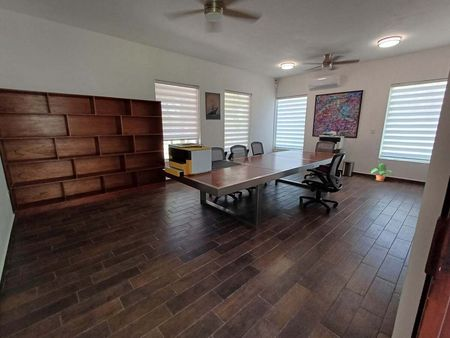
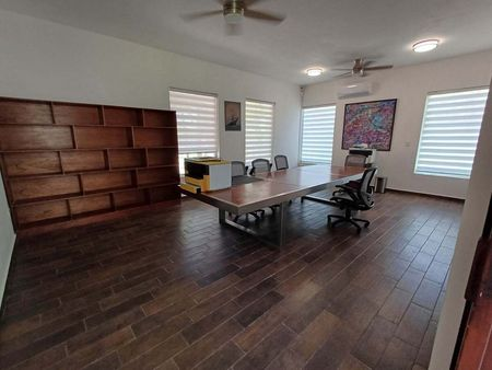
- potted plant [369,159,394,182]
